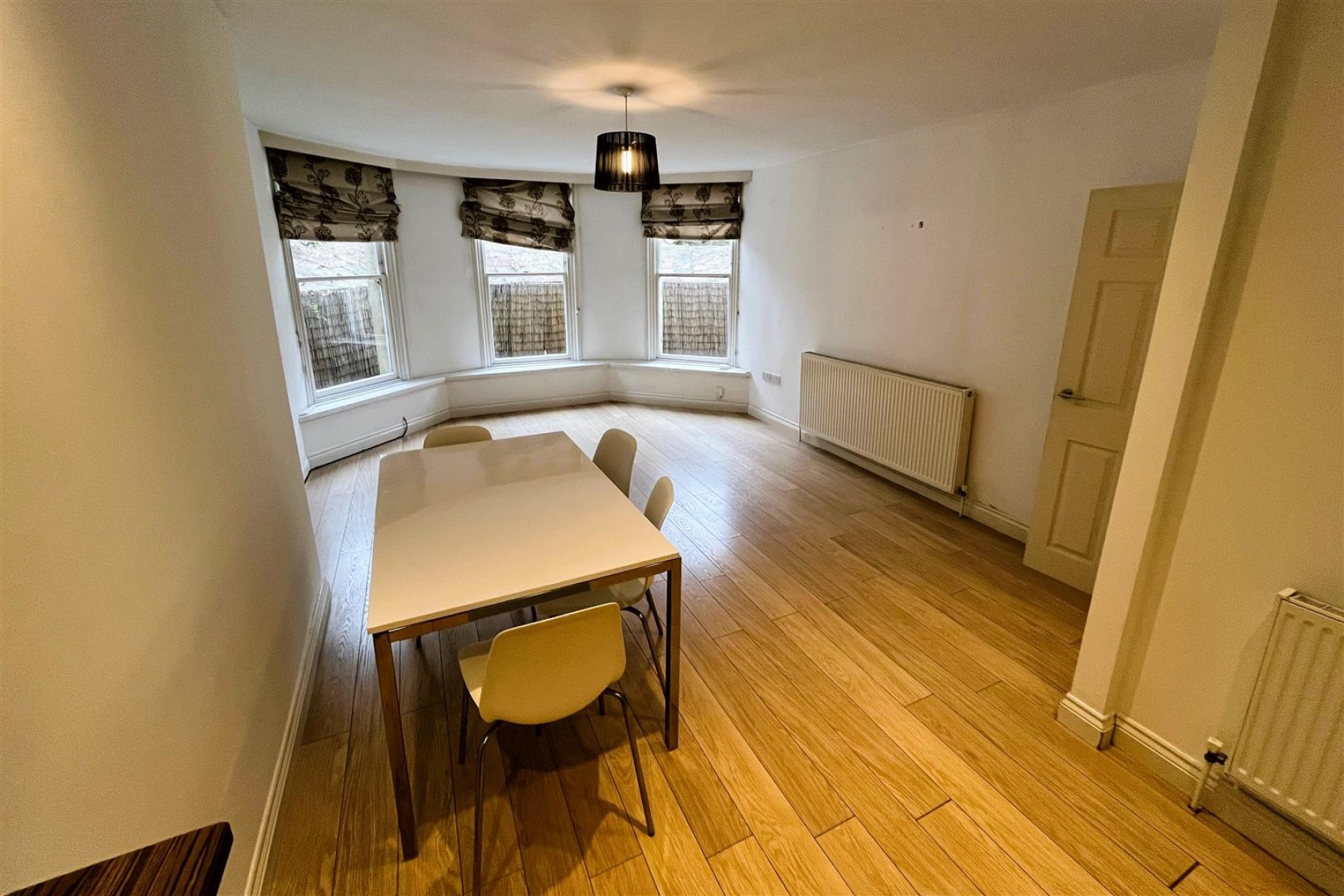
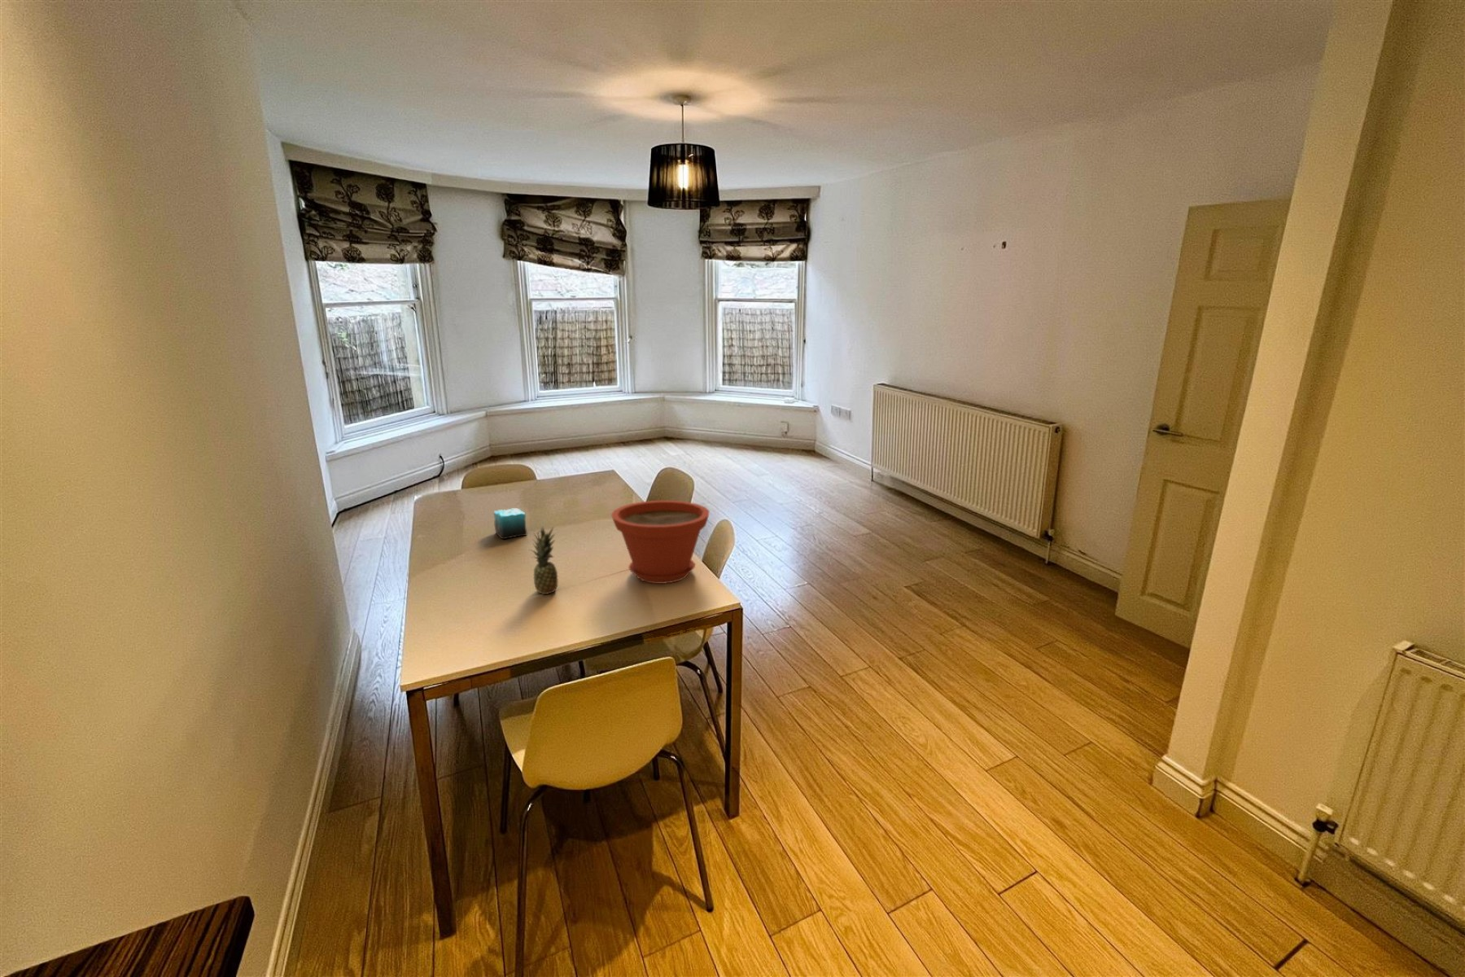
+ candle [493,500,528,540]
+ plant pot [610,499,711,584]
+ fruit [529,526,559,595]
